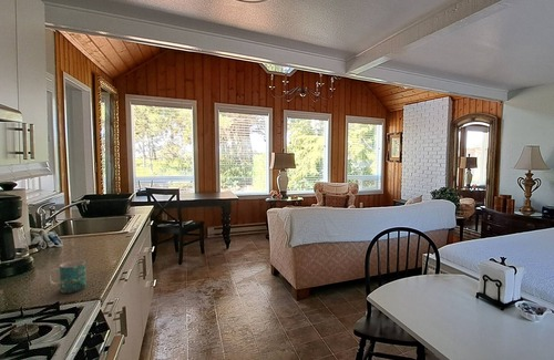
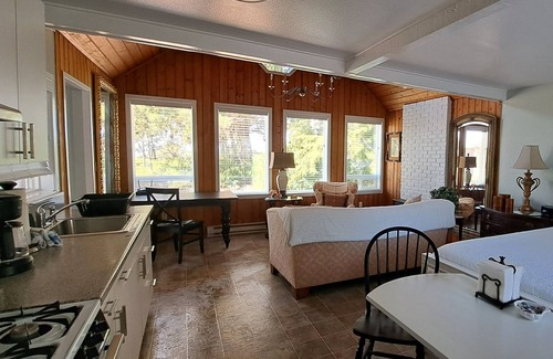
- mug [48,259,88,295]
